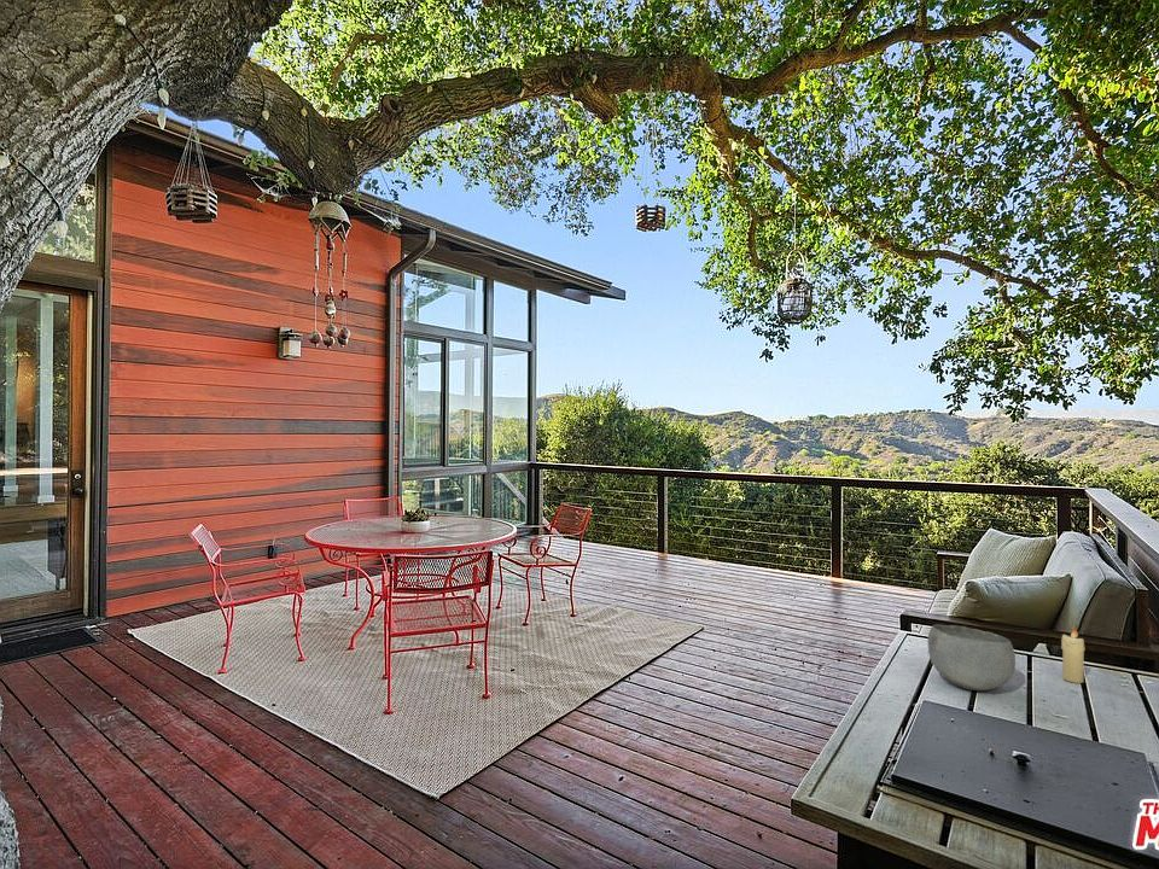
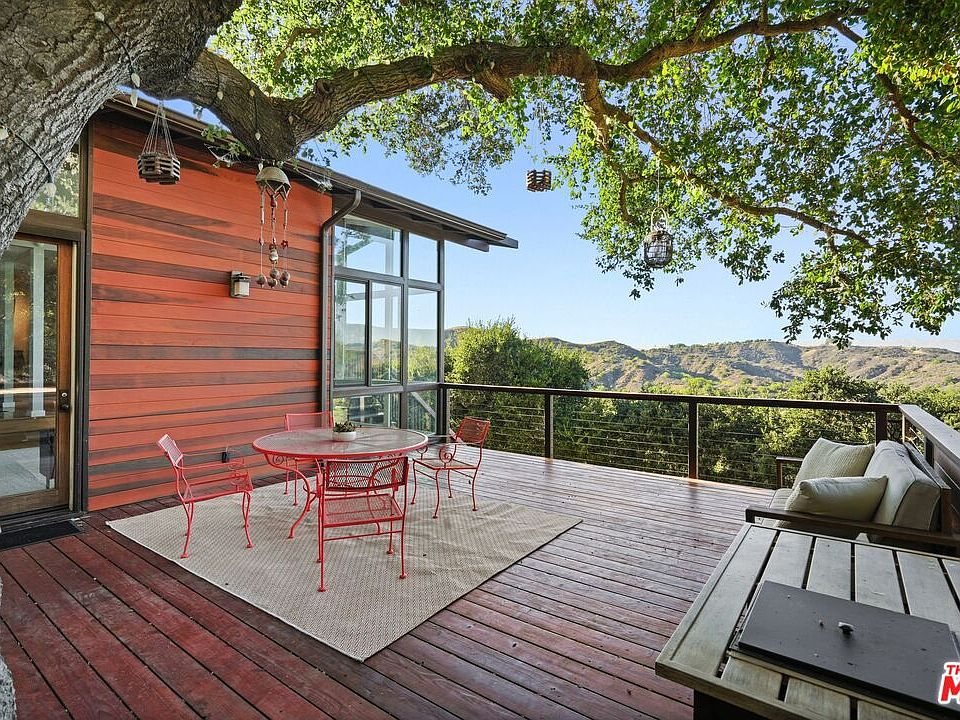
- bowl [927,624,1017,692]
- candle [1060,626,1085,684]
